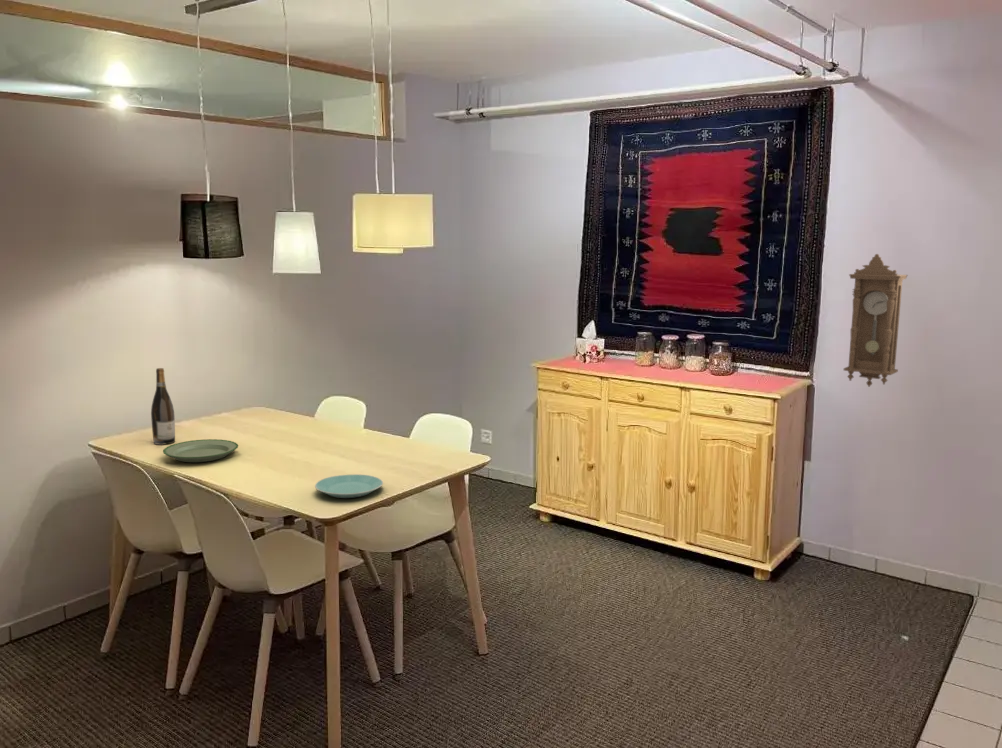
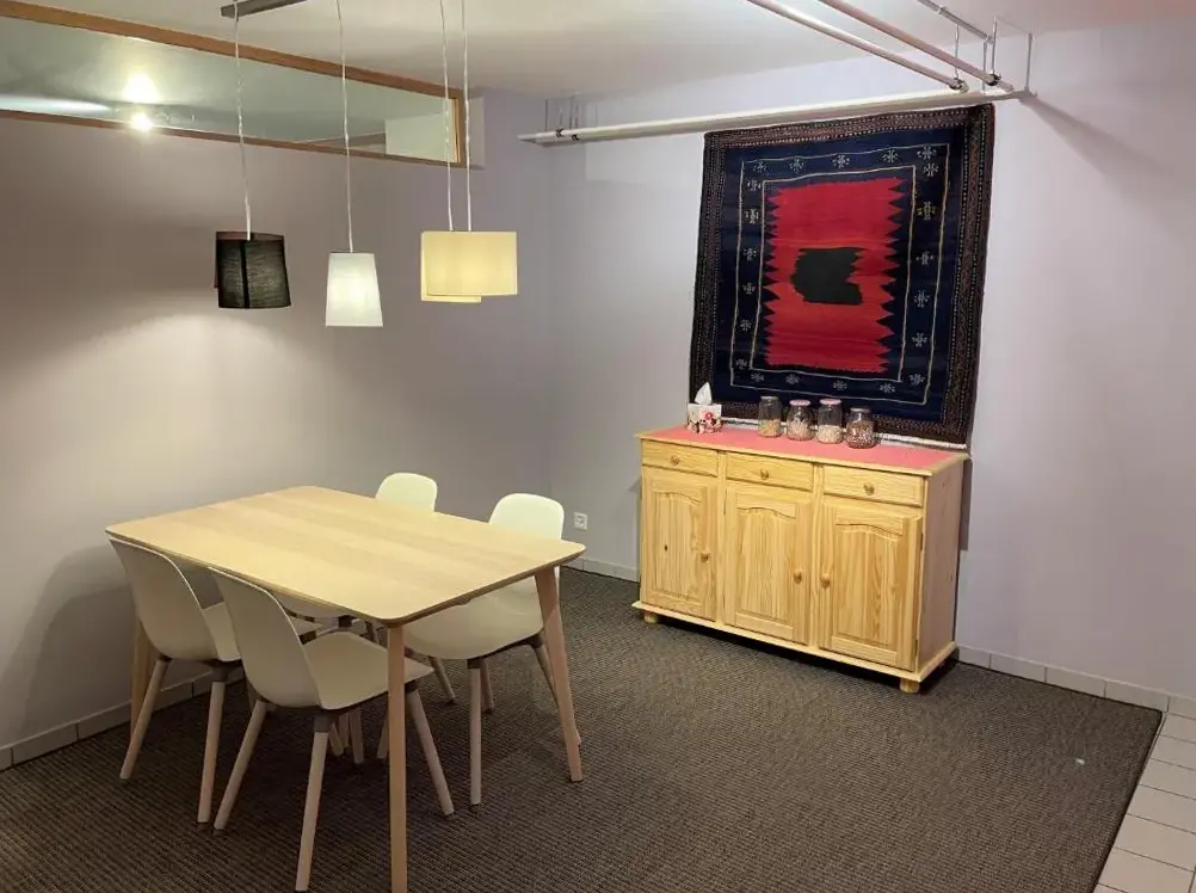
- plate [162,438,240,463]
- wine bottle [150,367,176,446]
- plate [314,473,384,499]
- pendulum clock [843,253,909,388]
